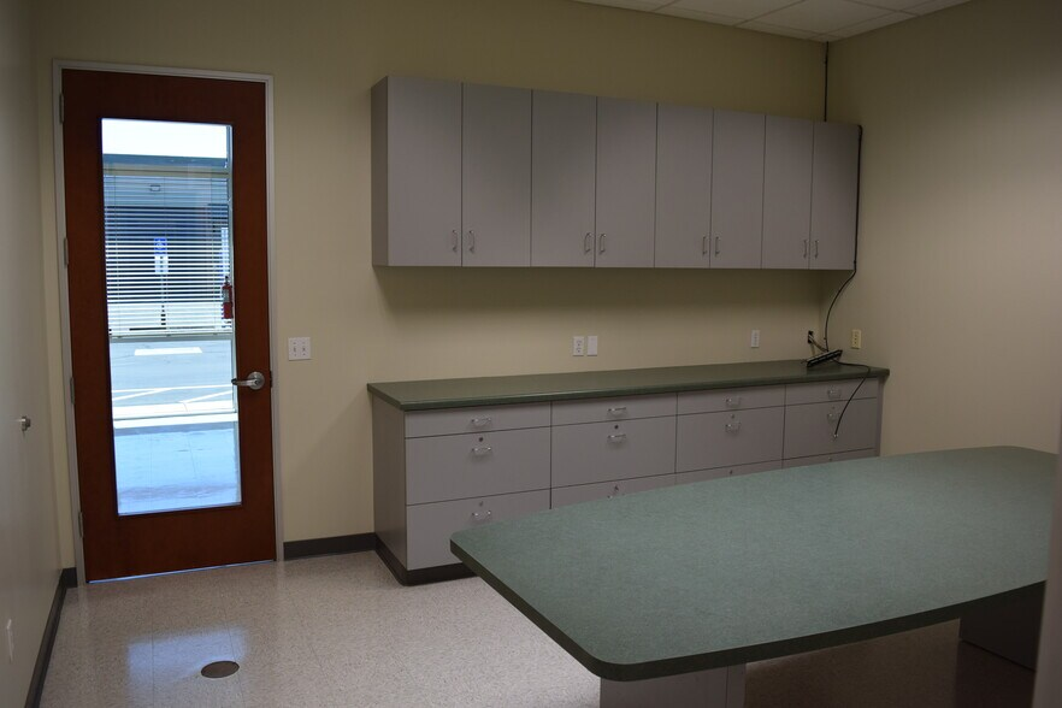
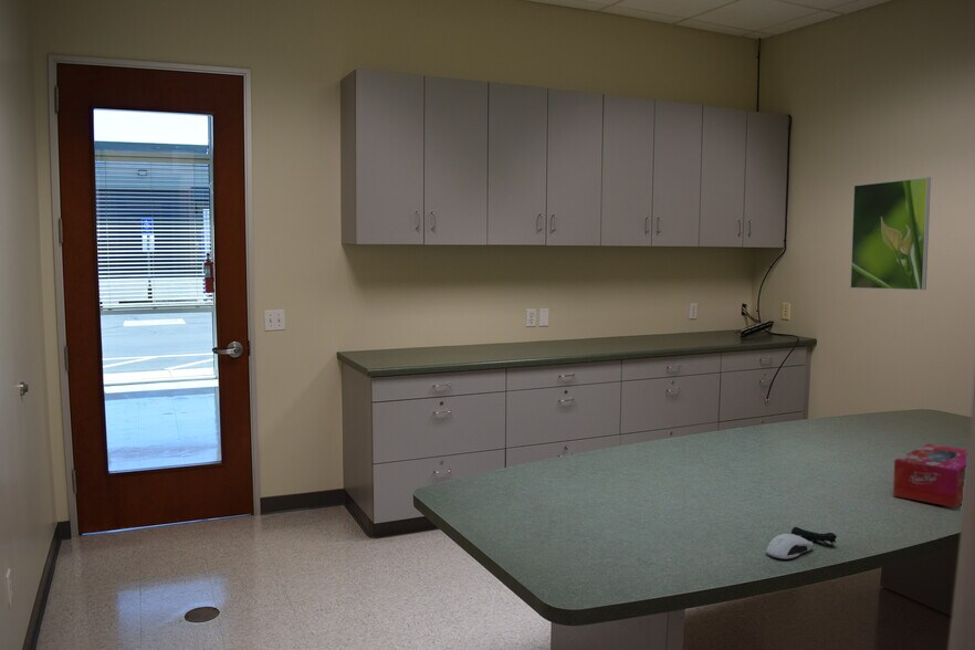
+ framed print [849,177,932,291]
+ computer mouse [765,525,838,559]
+ tissue box [892,443,968,509]
